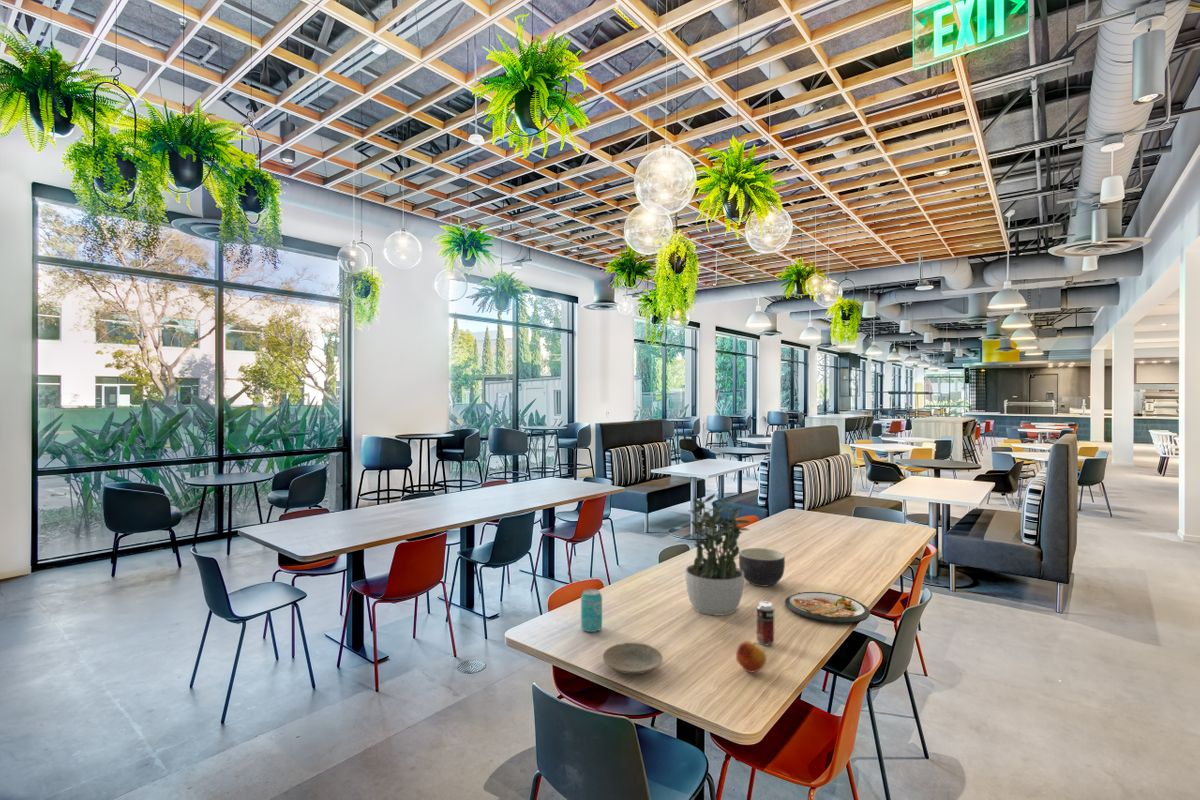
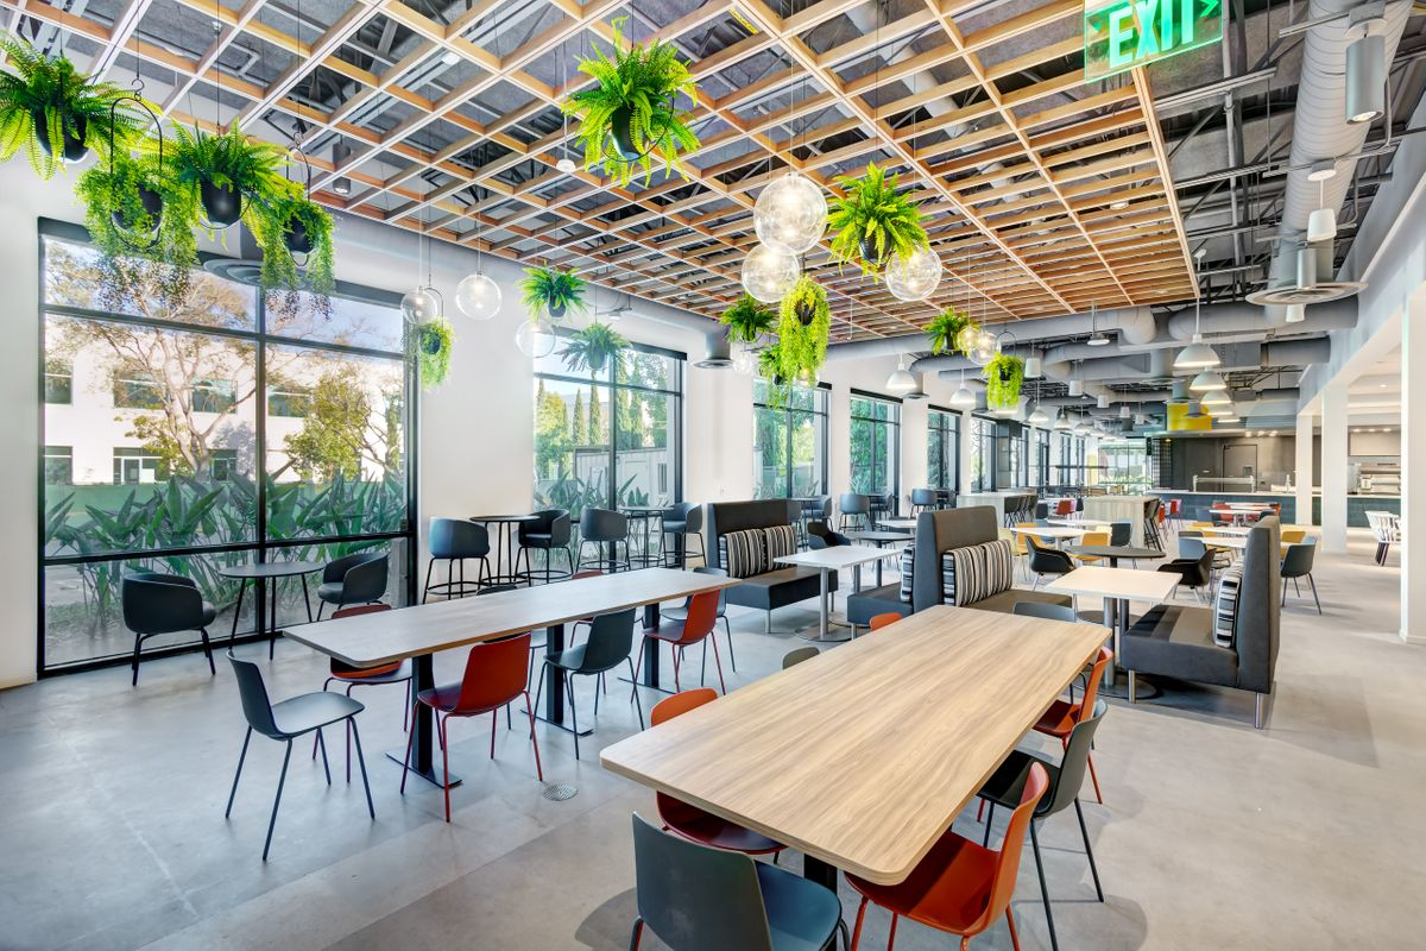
- beverage can [580,588,603,633]
- dish [784,591,871,624]
- bowl [738,547,786,587]
- apple [735,640,767,674]
- potted plant [685,493,752,617]
- plate [602,642,664,675]
- beverage can [756,600,775,646]
